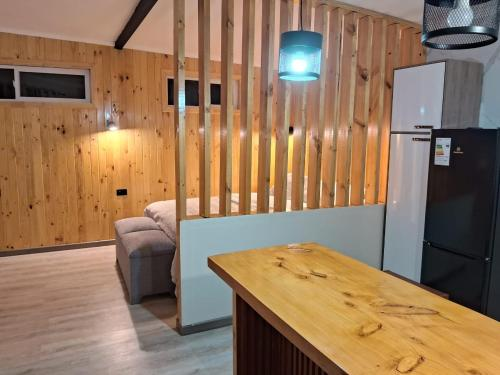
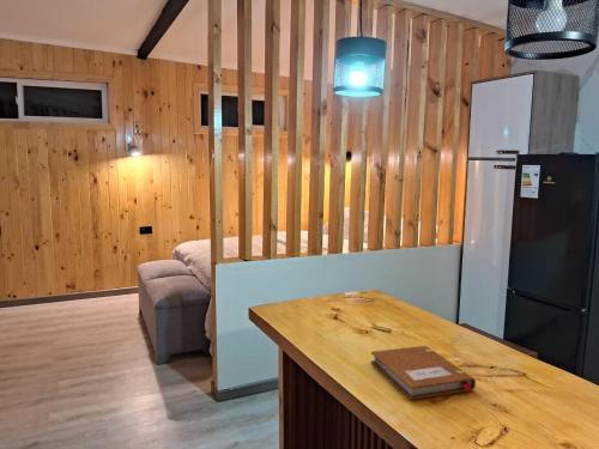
+ notebook [369,345,477,401]
